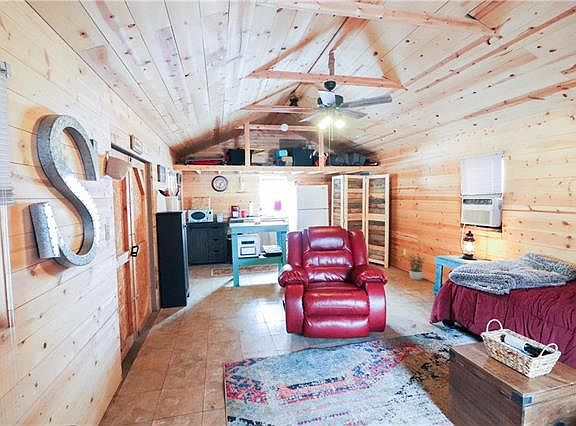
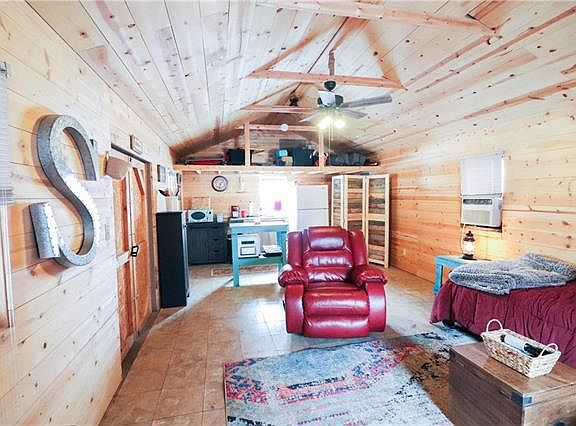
- potted plant [407,254,426,281]
